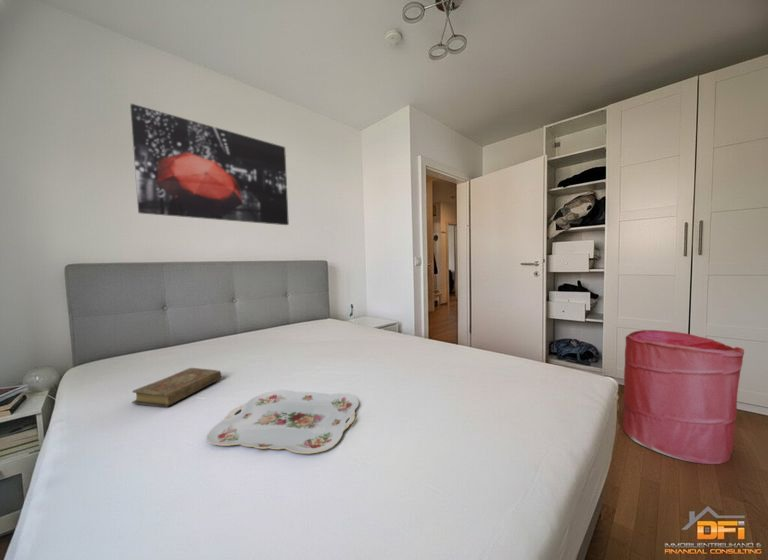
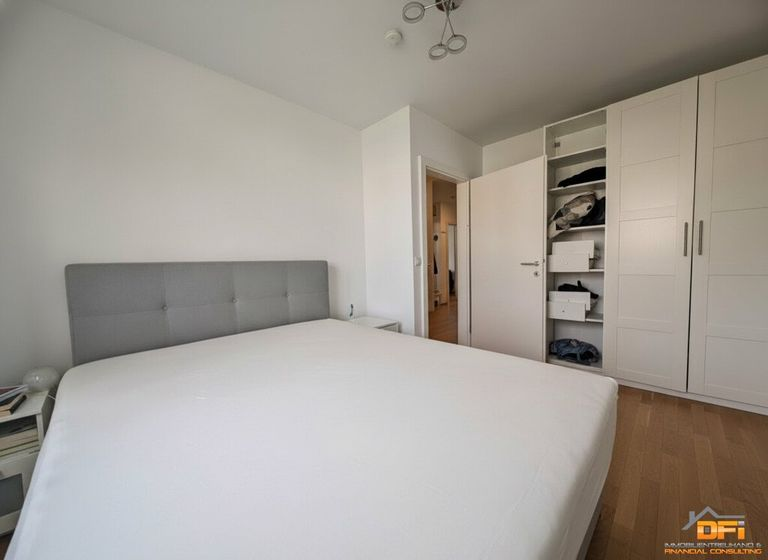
- serving tray [205,389,360,455]
- wall art [129,103,290,226]
- book [130,367,222,408]
- laundry hamper [621,329,745,465]
